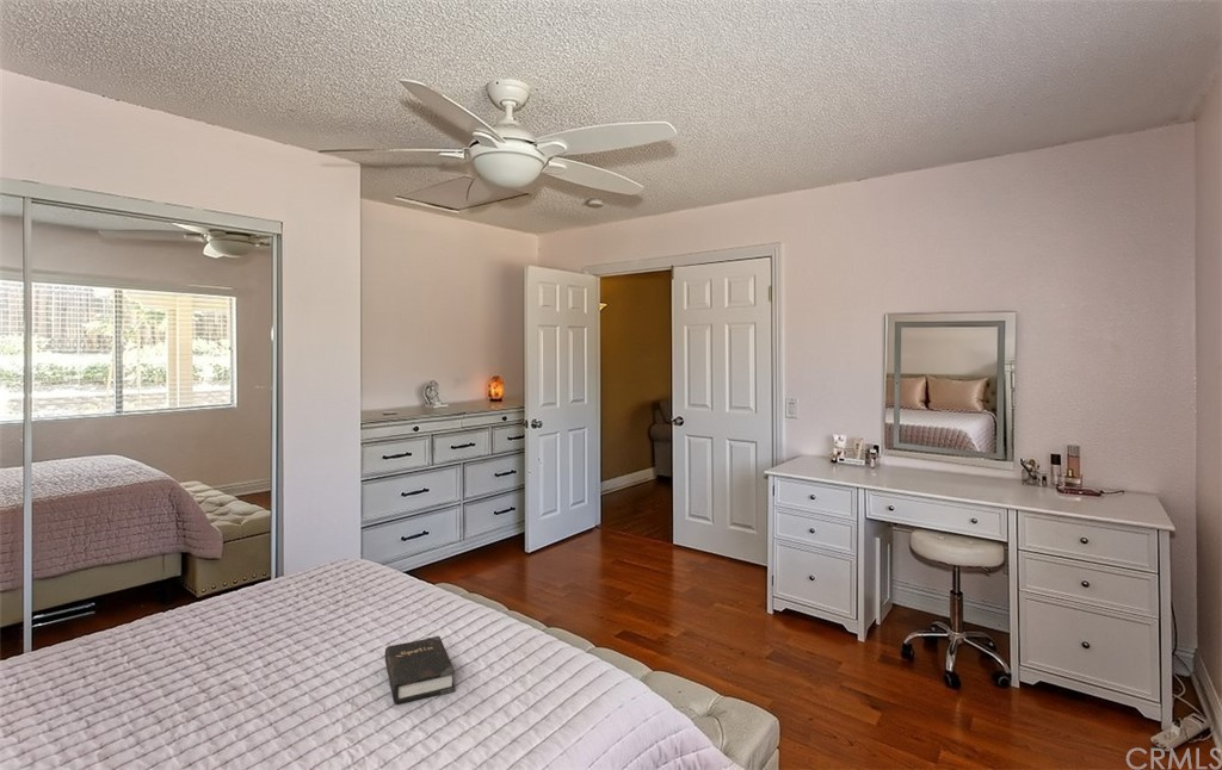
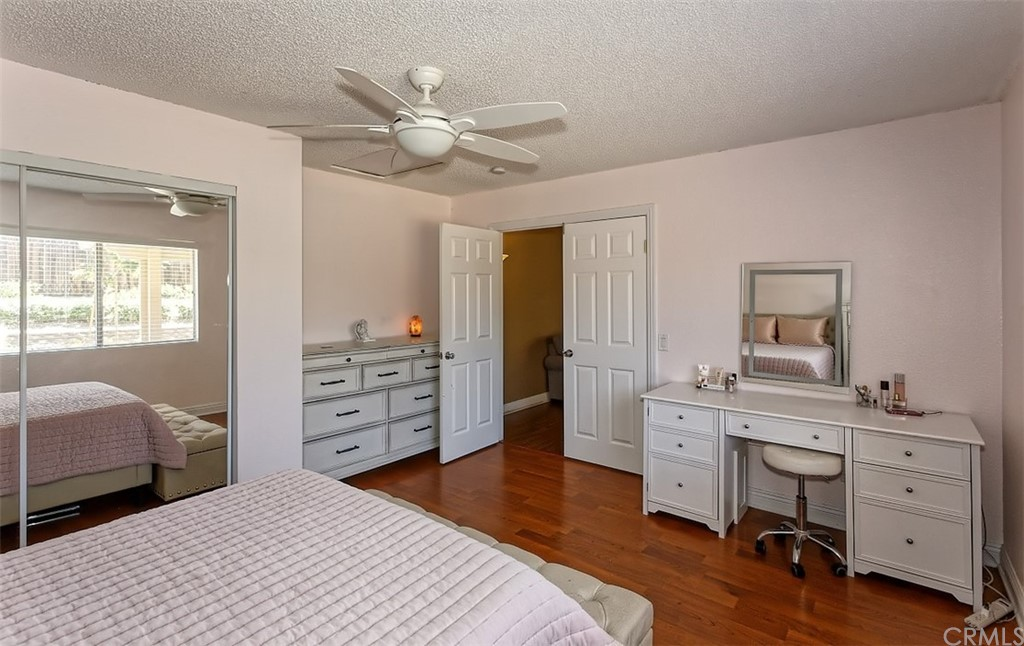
- hardback book [383,635,456,706]
